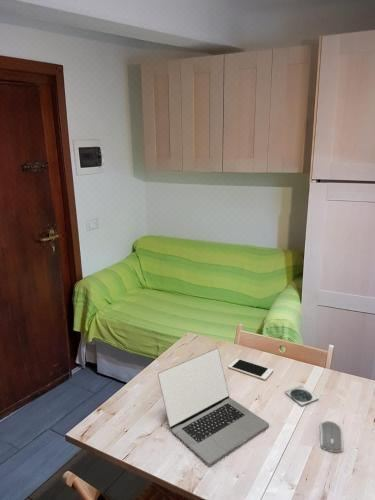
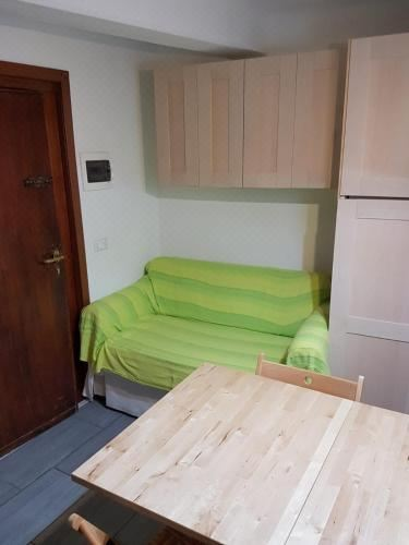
- laptop [157,347,270,466]
- computer mouse [319,420,344,453]
- coaster [284,385,320,406]
- cell phone [227,357,274,381]
